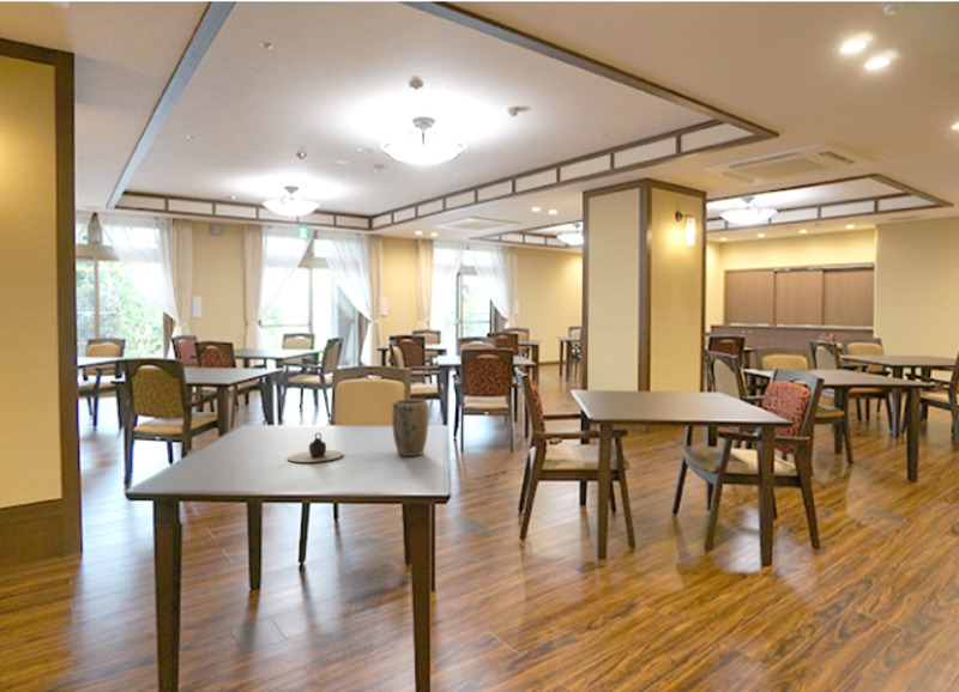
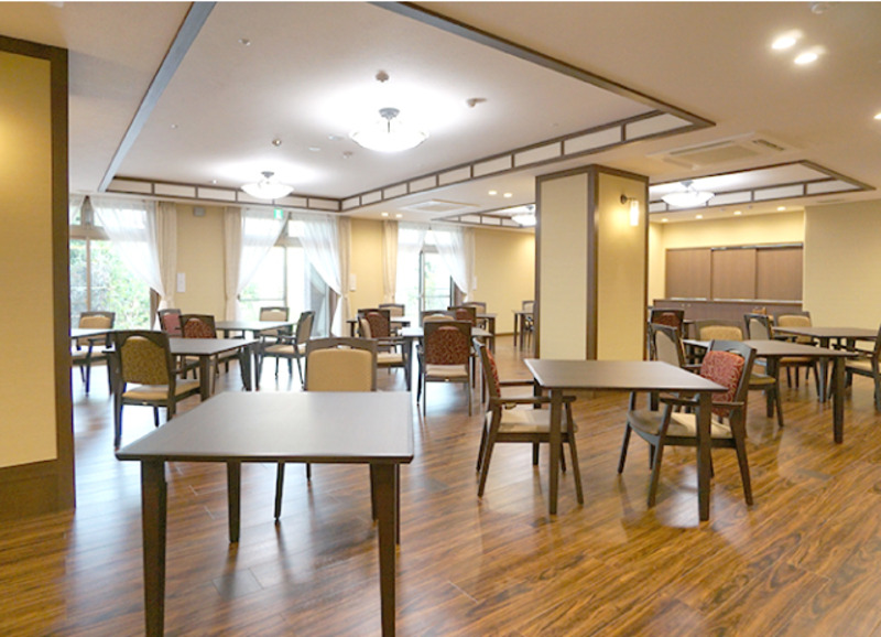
- teapot [287,431,344,463]
- plant pot [391,397,429,457]
